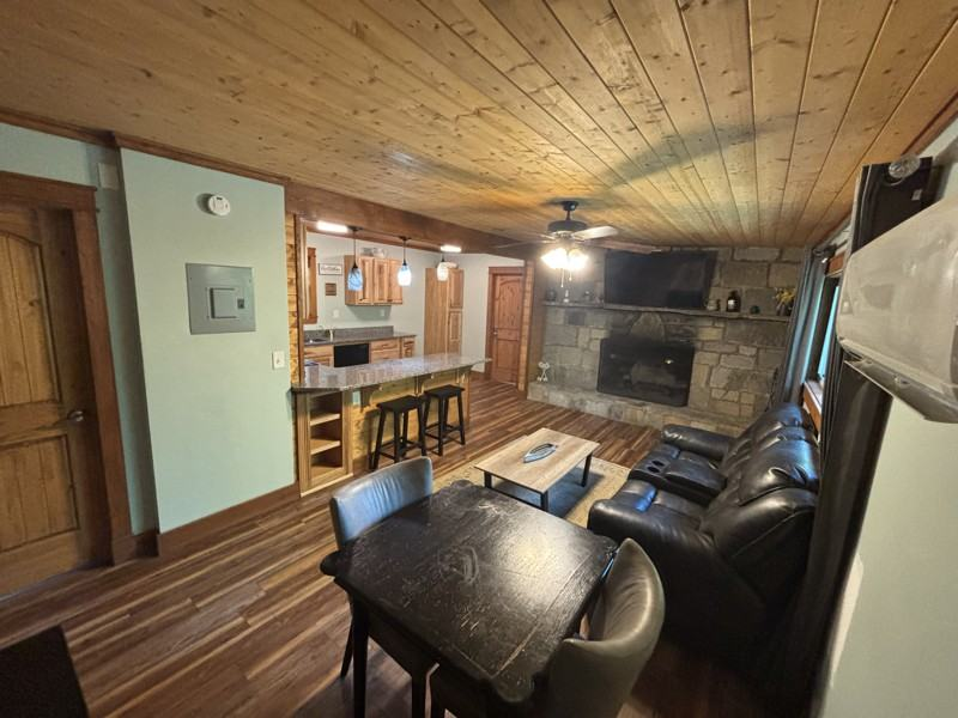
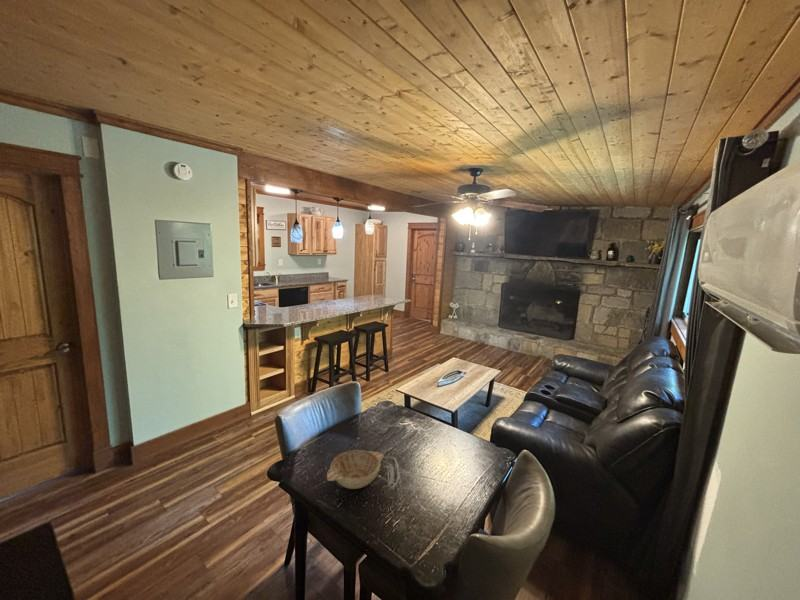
+ decorative bowl [326,449,385,490]
